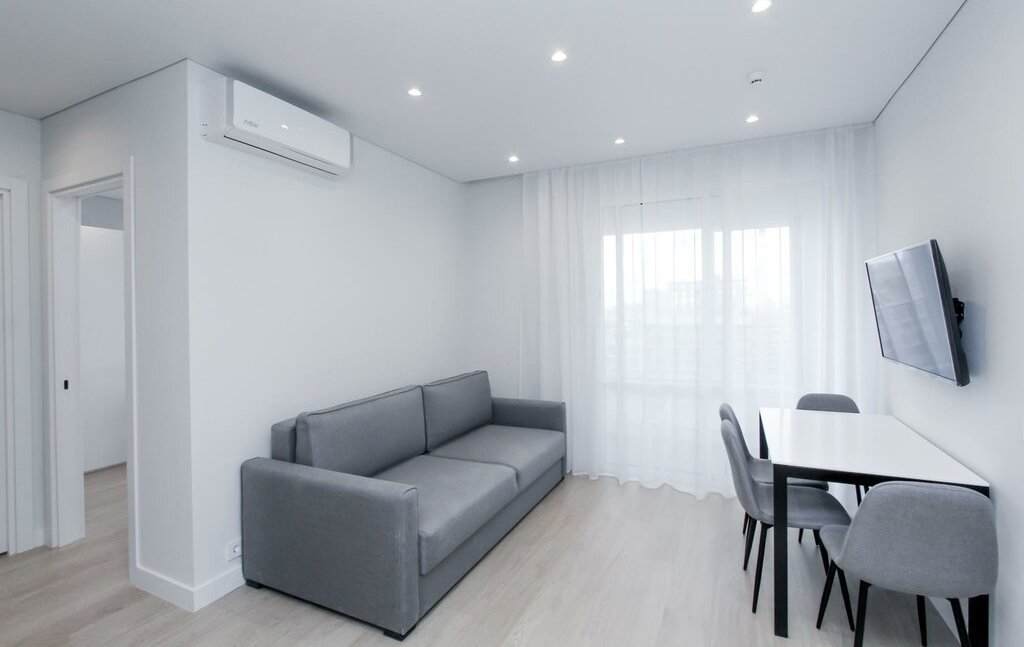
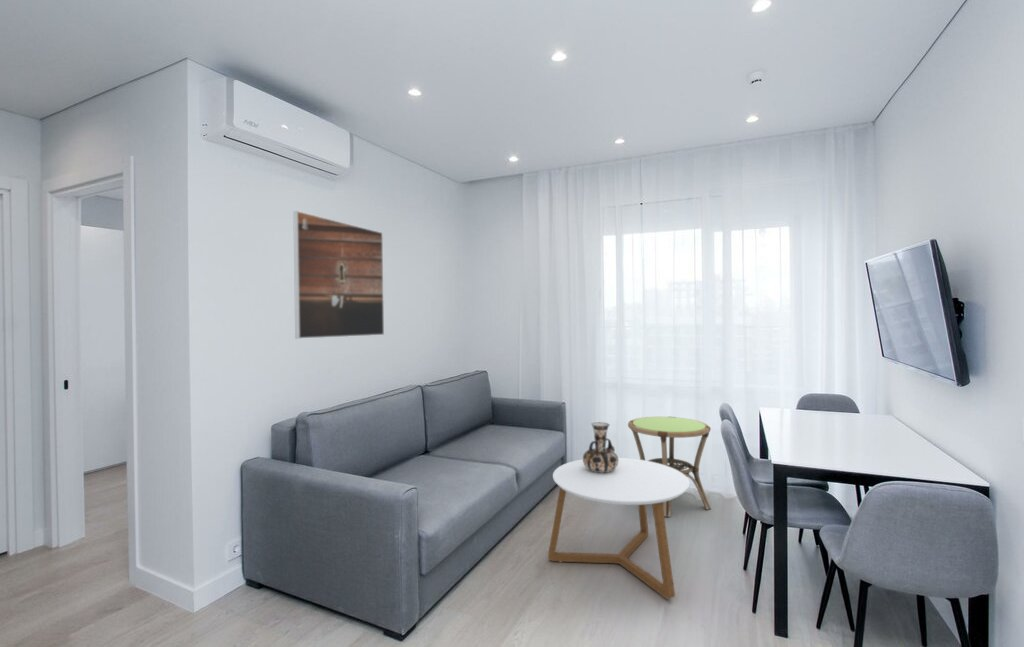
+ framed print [292,210,385,340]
+ side table [627,416,712,518]
+ coffee table [547,457,691,600]
+ decorative vase [582,421,619,473]
